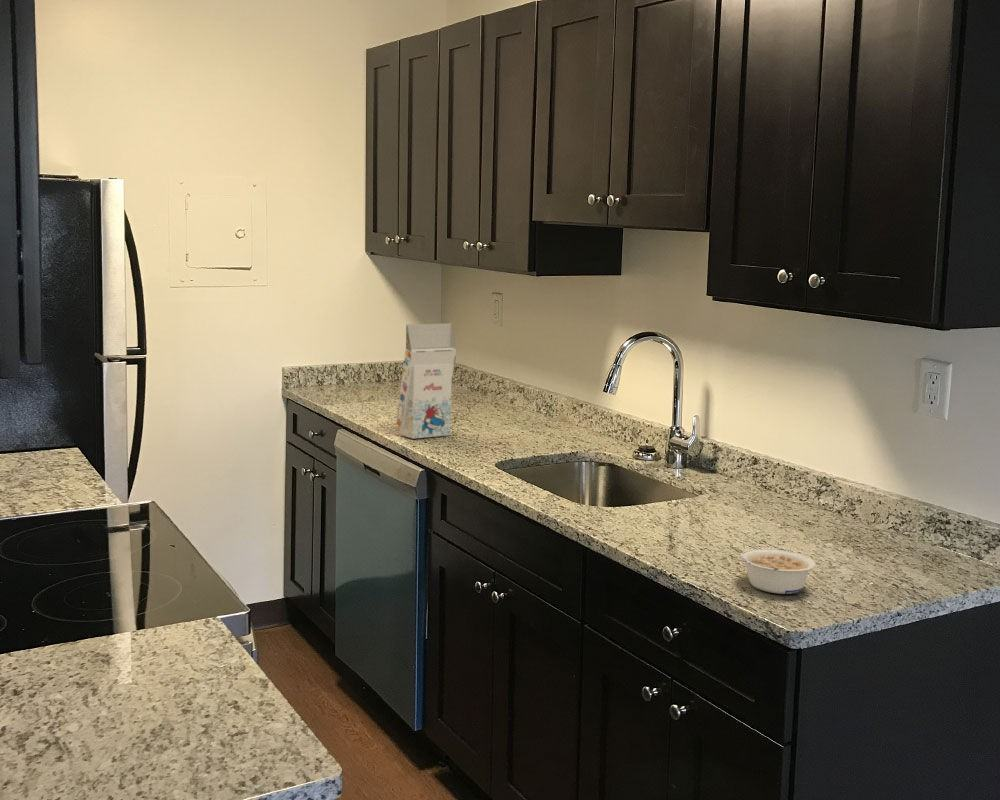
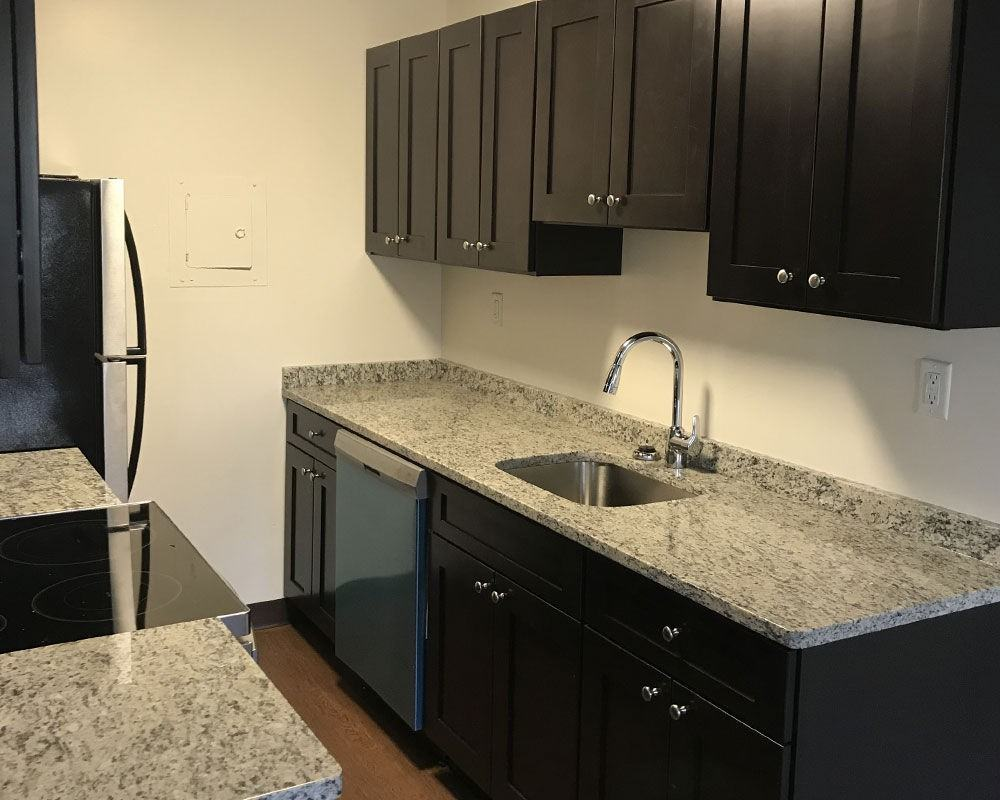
- gift box [395,322,457,440]
- legume [739,548,816,595]
